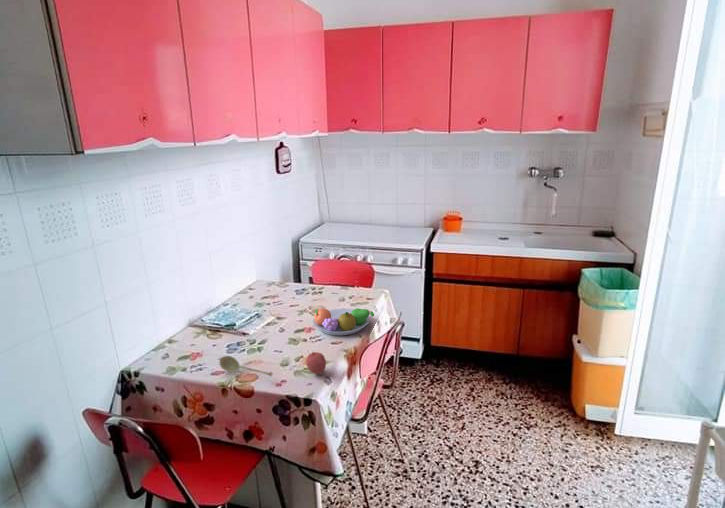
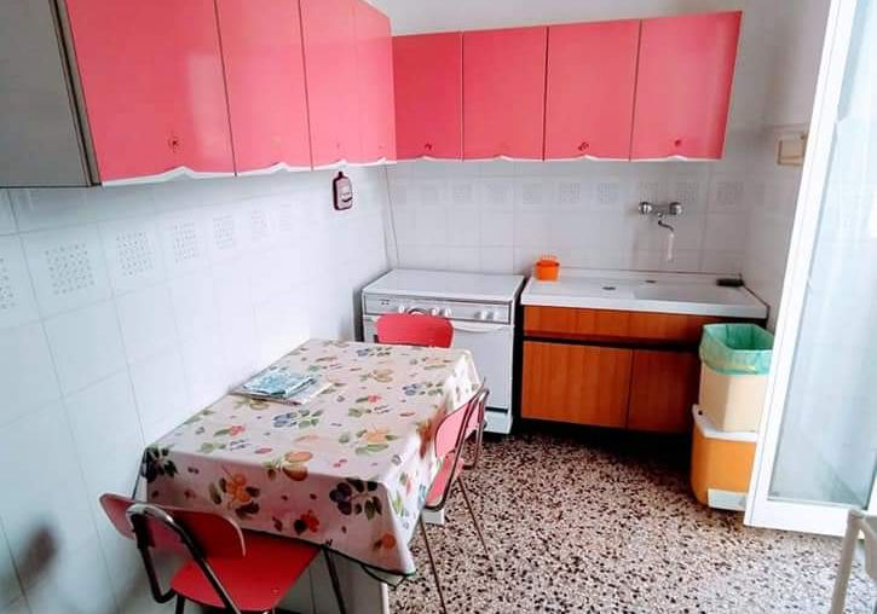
- fruit bowl [312,307,375,336]
- soupspoon [218,355,274,378]
- fruit [305,351,327,375]
